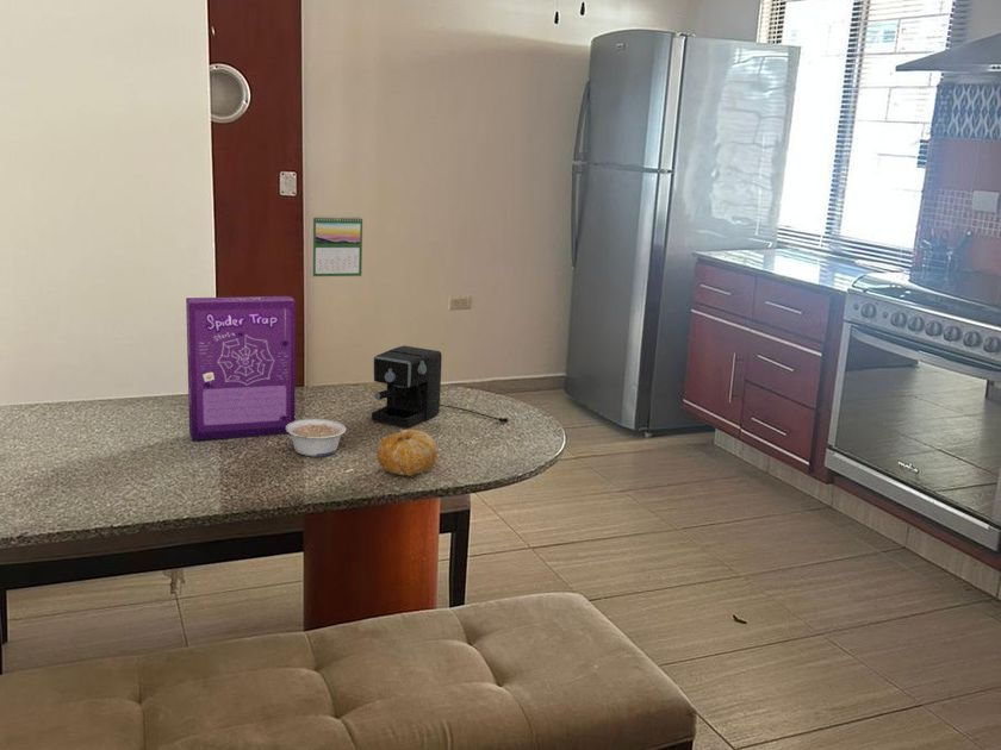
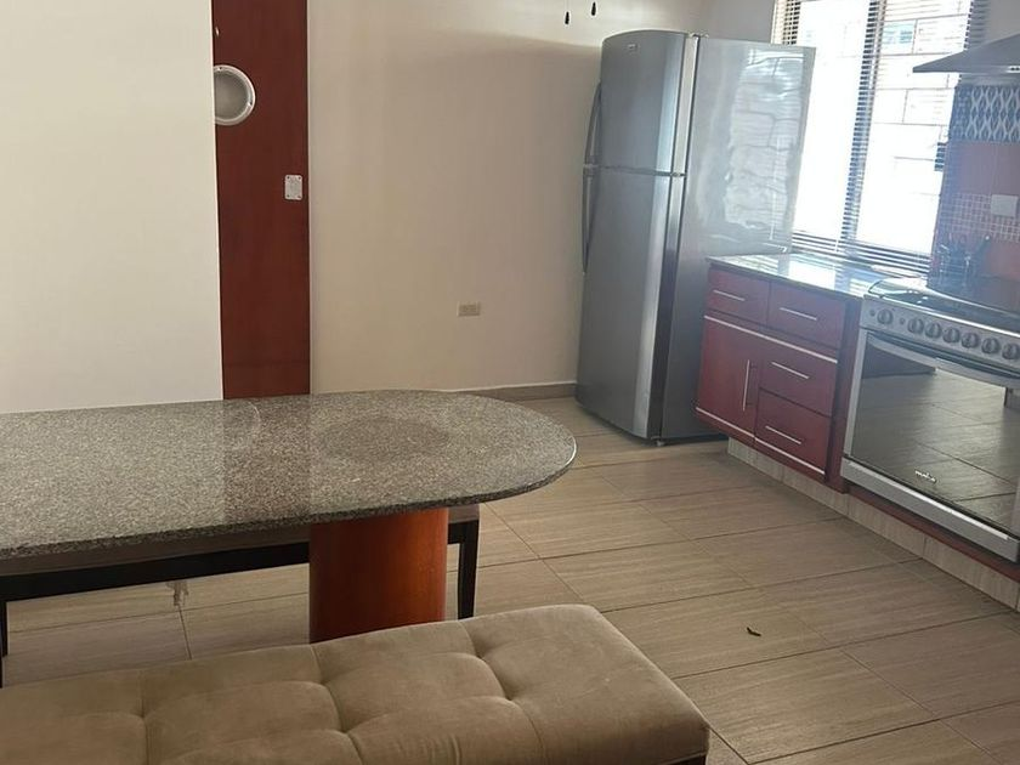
- fruit [375,429,439,477]
- legume [286,418,347,457]
- cereal box [185,295,297,442]
- coffee maker [371,344,510,429]
- calendar [312,214,363,277]
